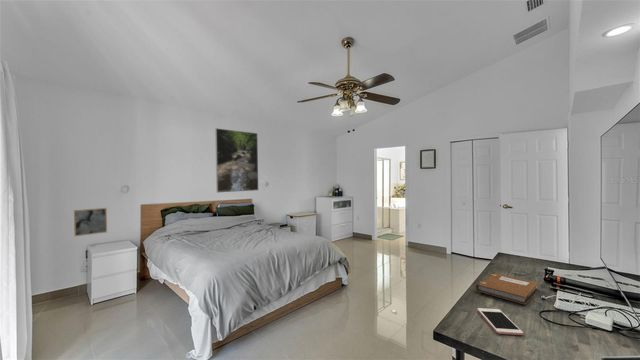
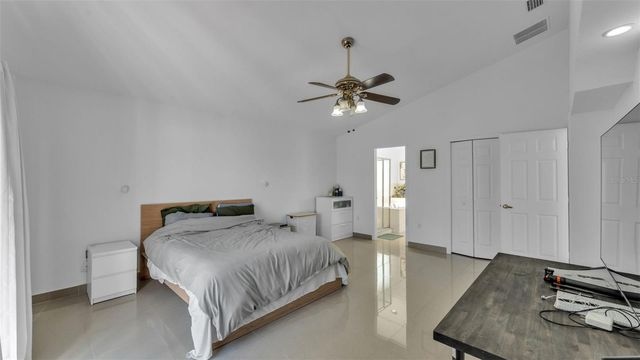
- wall art [73,207,108,237]
- cell phone [476,307,524,336]
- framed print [214,127,259,194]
- notebook [475,272,540,306]
